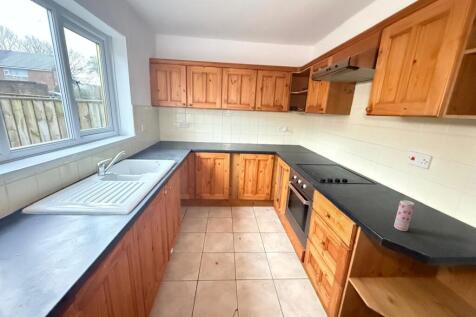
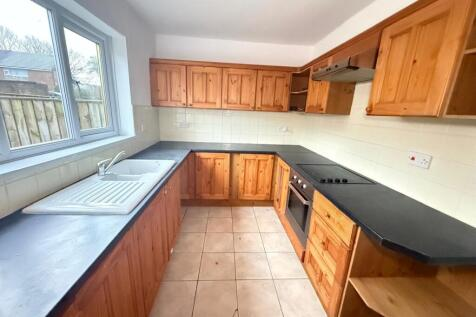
- beverage can [393,199,415,232]
